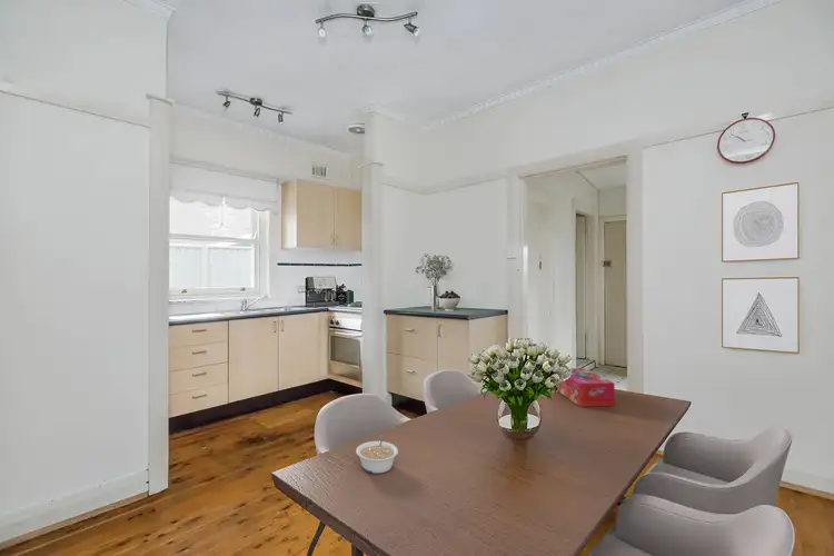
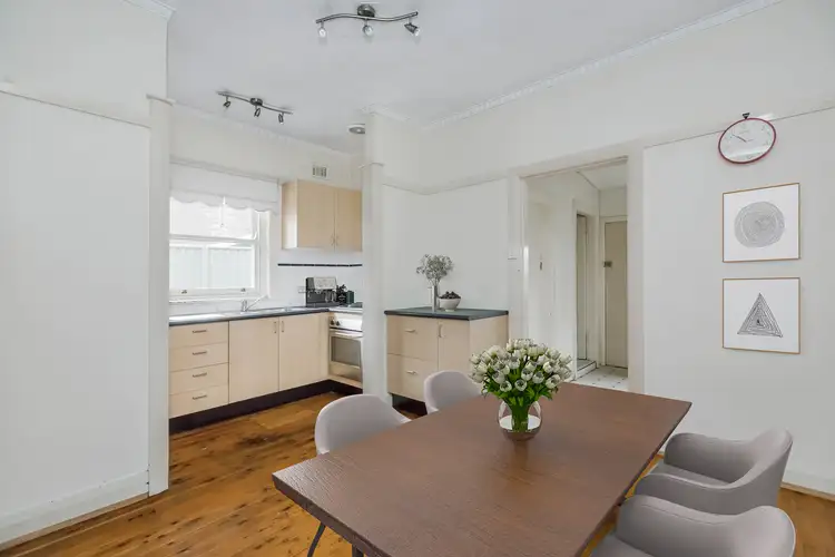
- legume [355,434,399,475]
- tissue box [557,367,616,408]
